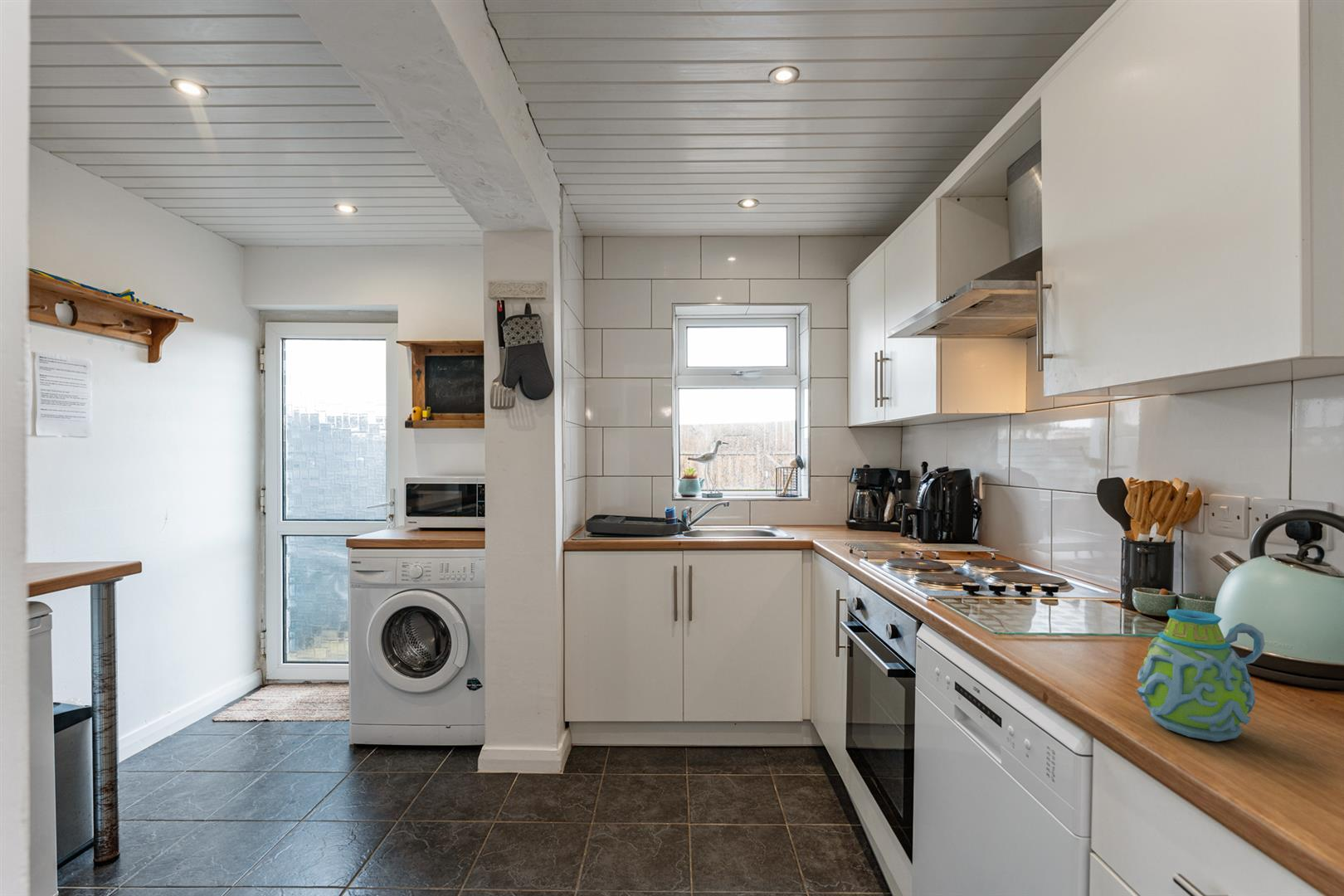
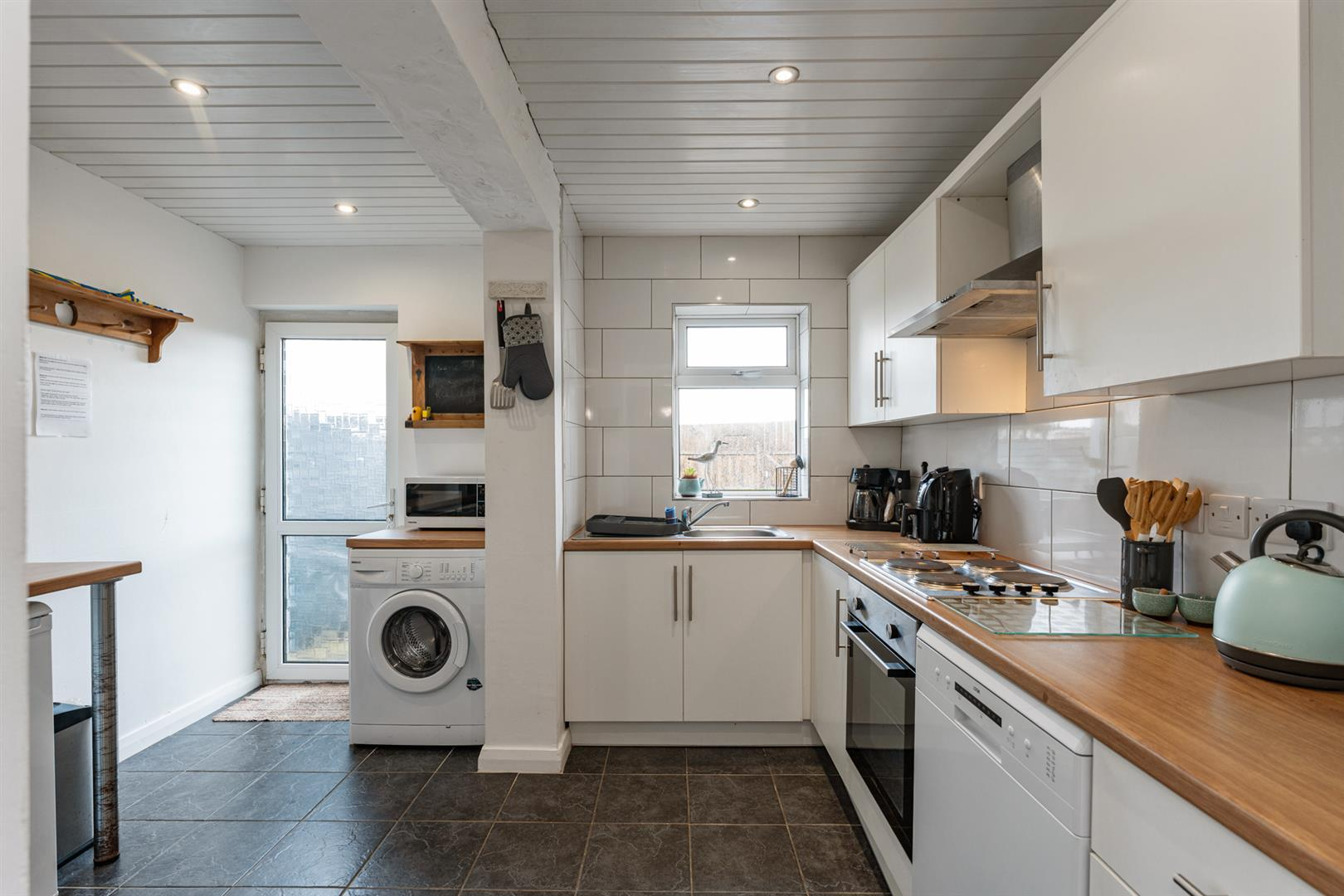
- mug [1136,608,1266,743]
